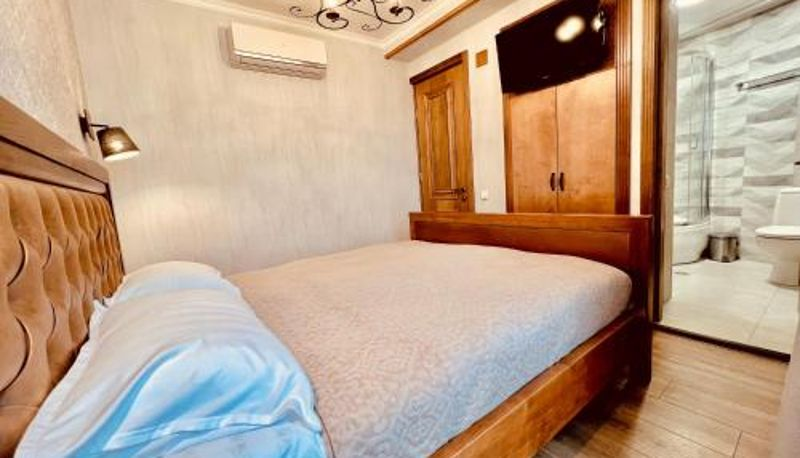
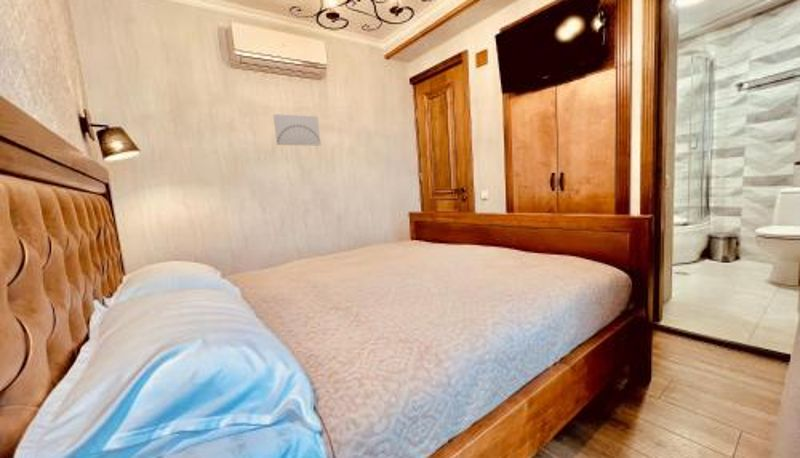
+ wall art [272,113,321,146]
